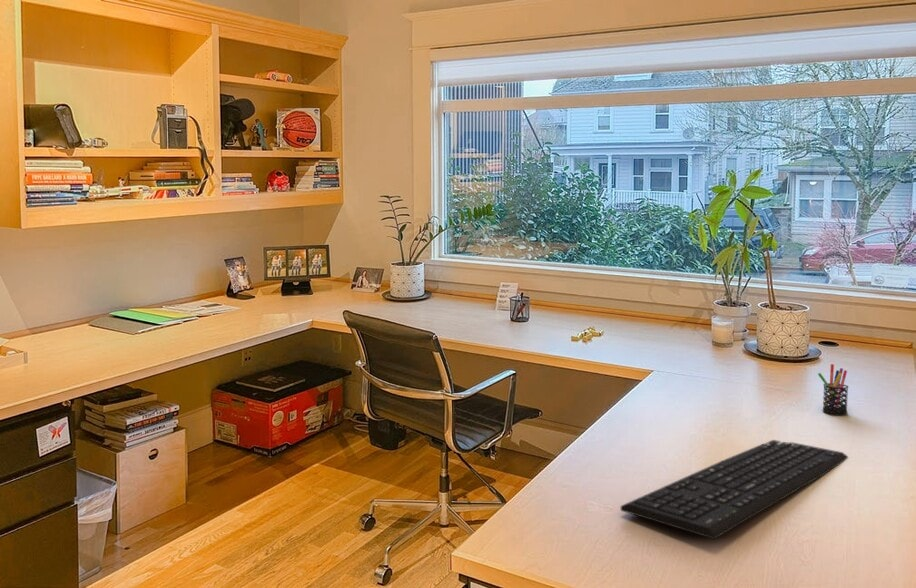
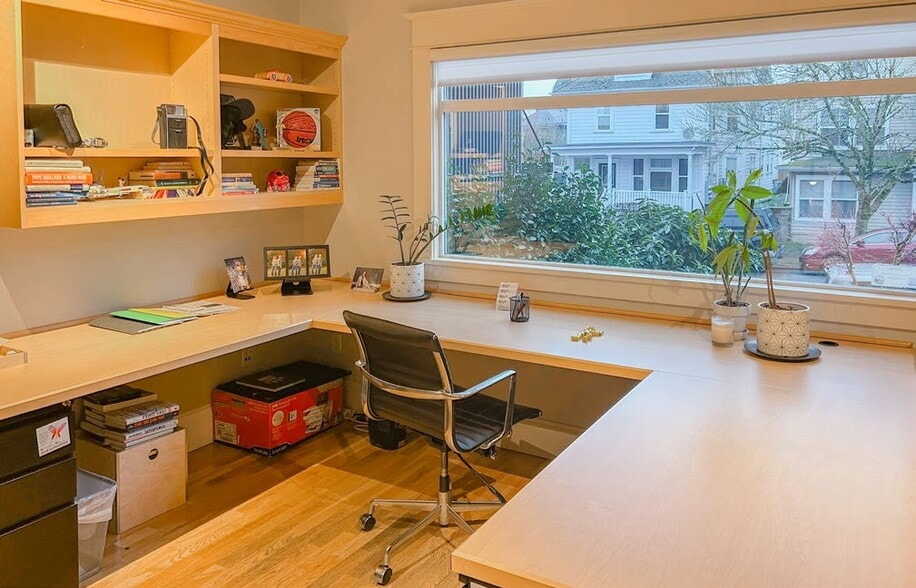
- keyboard [620,439,849,540]
- pen holder [817,363,849,415]
